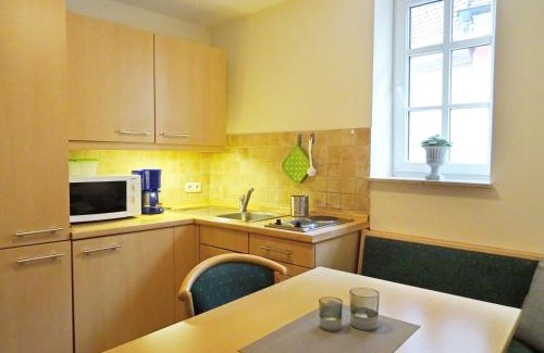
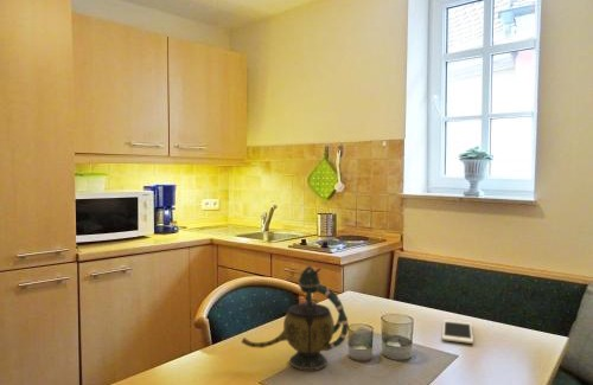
+ teapot [241,264,350,372]
+ cell phone [441,319,474,345]
